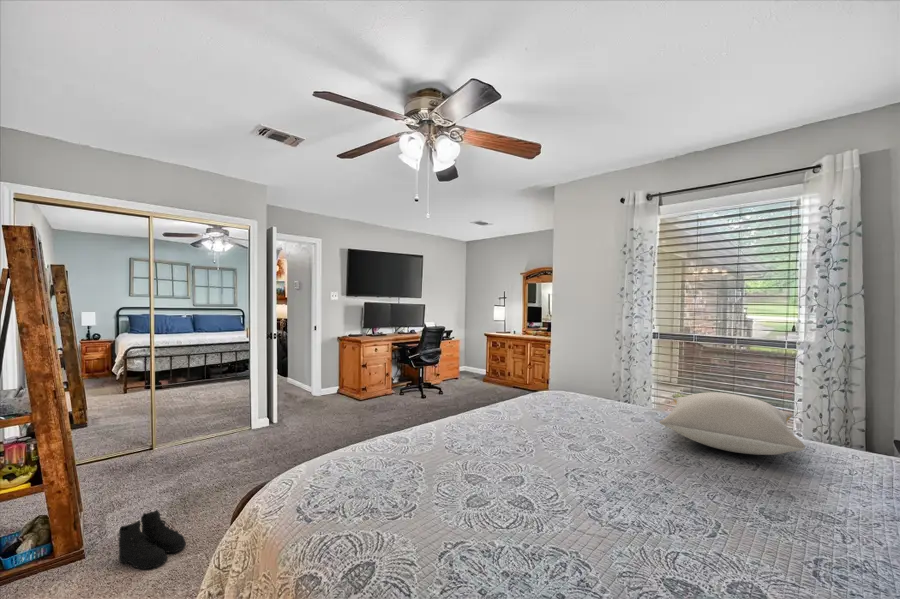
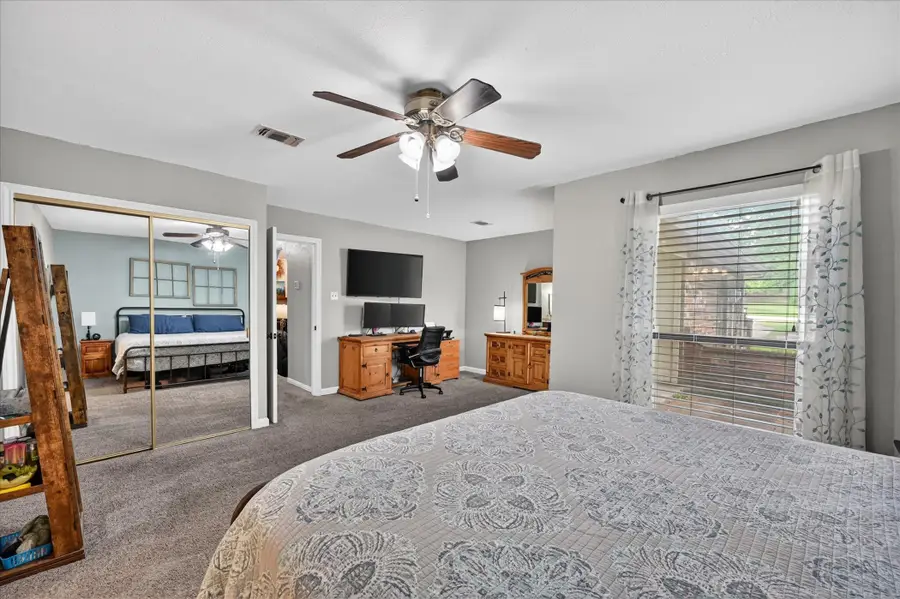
- pillow [658,391,806,456]
- boots [117,508,187,571]
